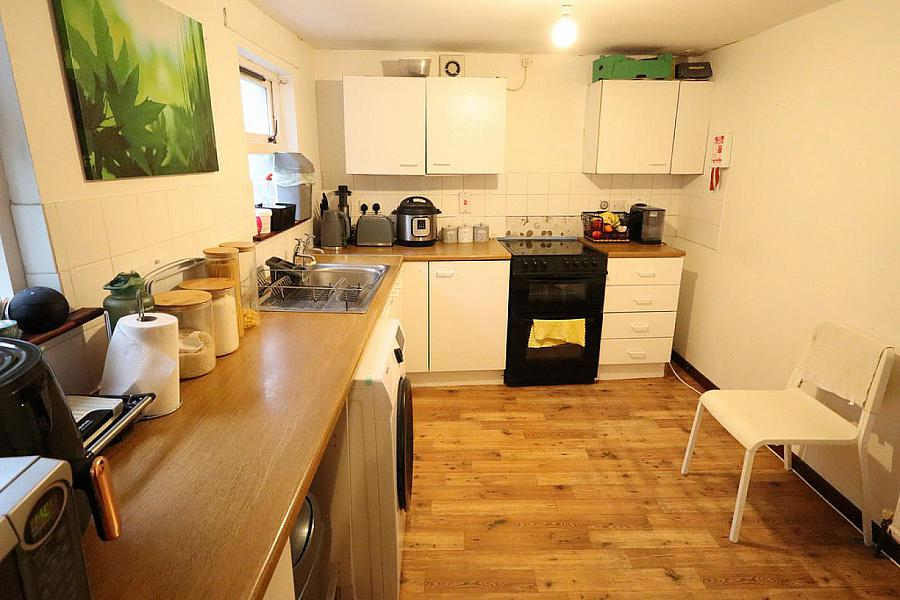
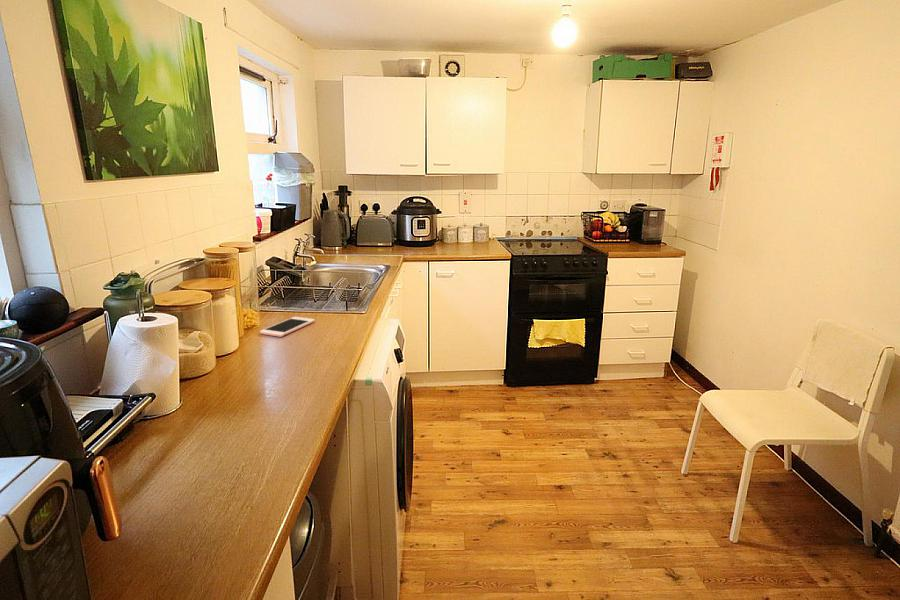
+ cell phone [259,316,316,338]
